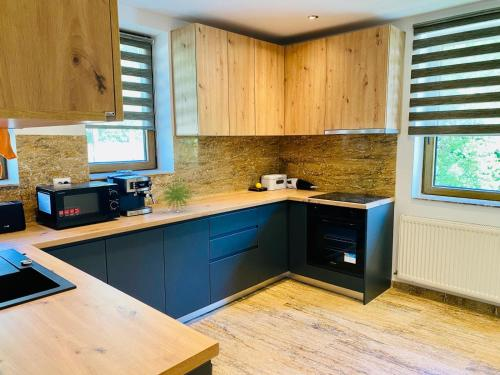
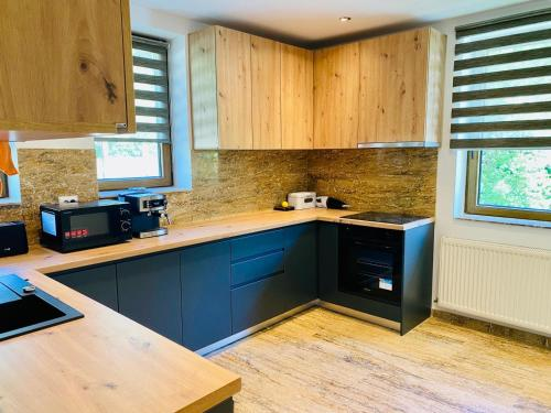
- plant [159,177,194,212]
